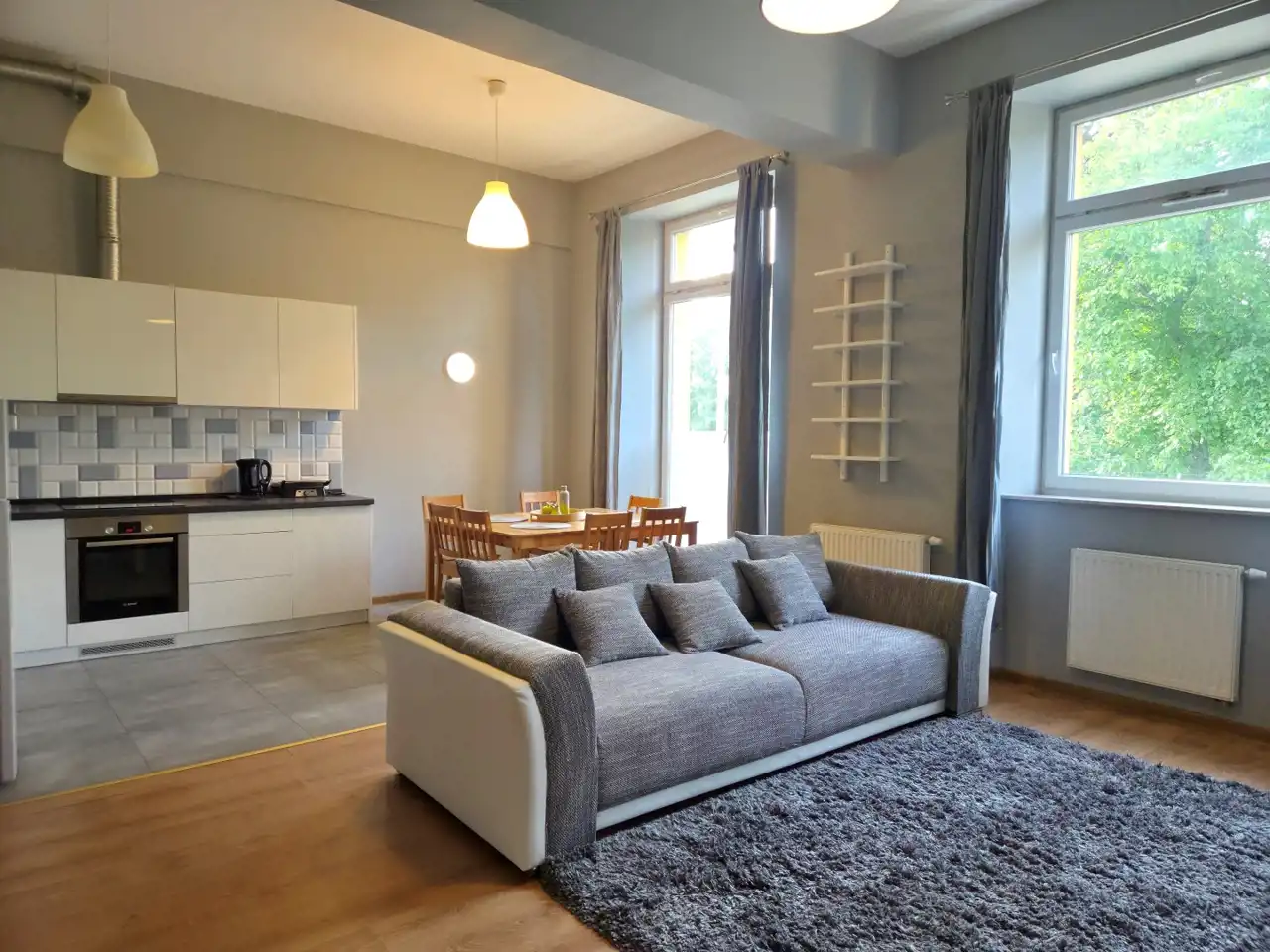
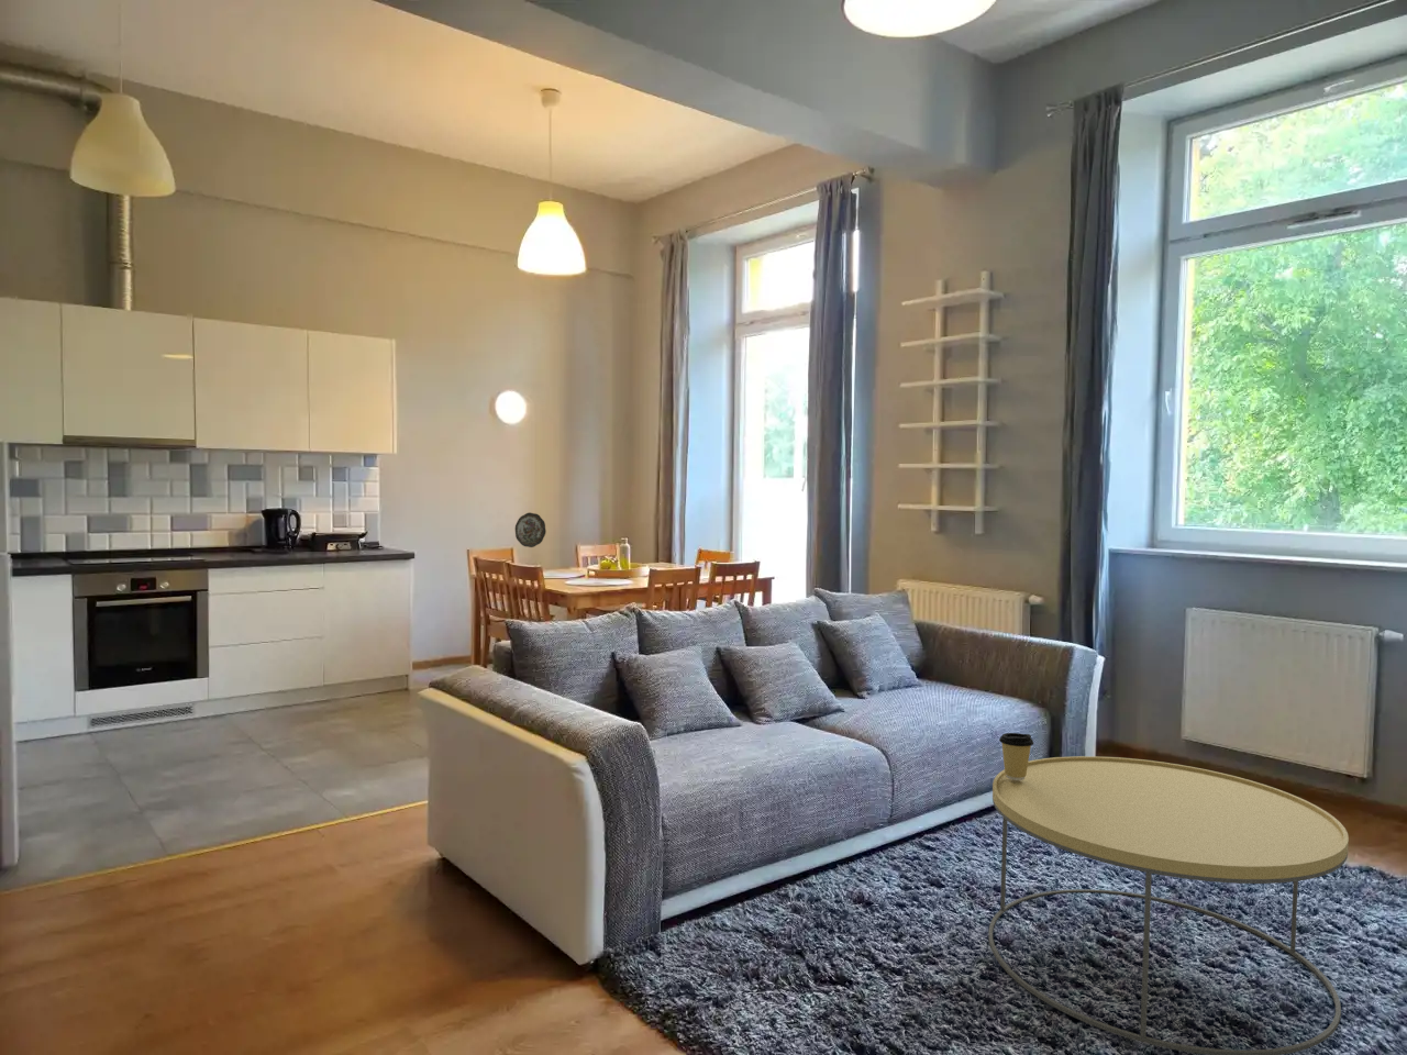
+ coffee table [988,755,1349,1055]
+ decorative plate [514,512,547,549]
+ coffee cup [998,731,1035,780]
